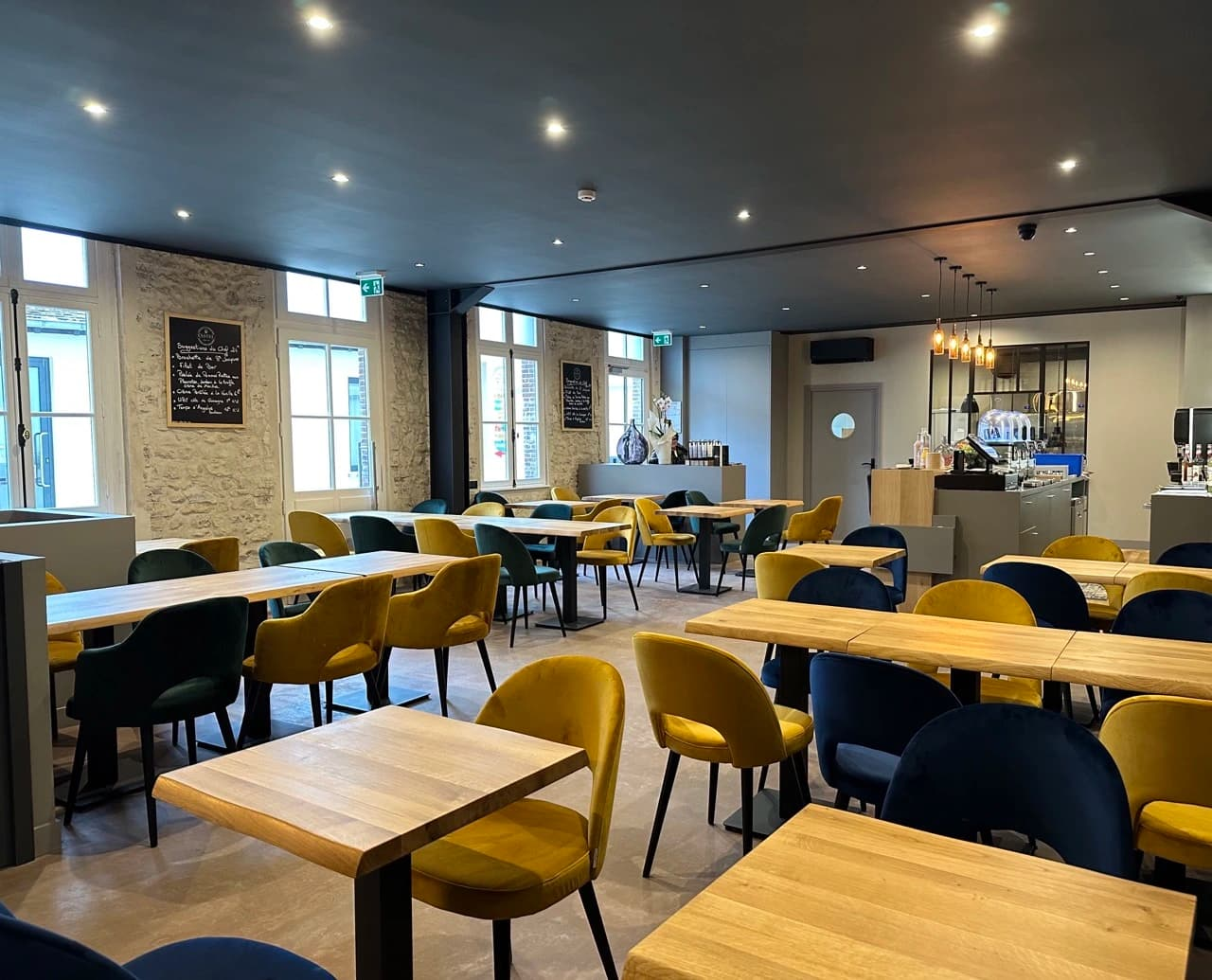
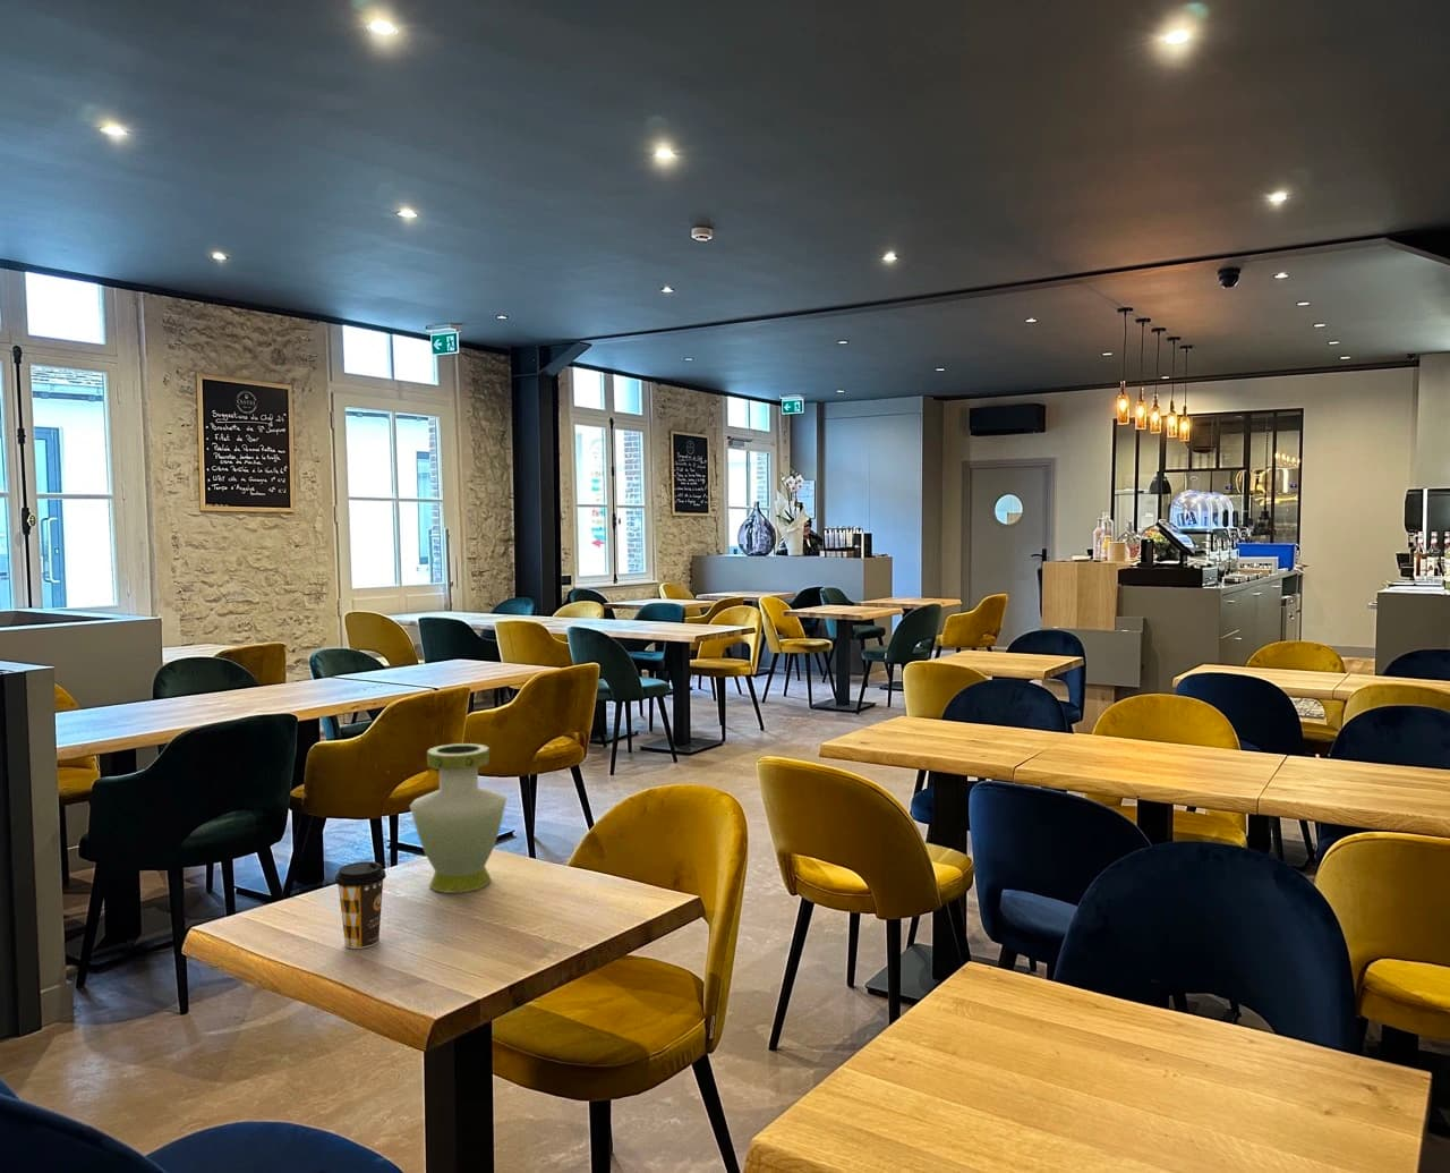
+ vase [409,742,508,894]
+ coffee cup [333,861,388,949]
